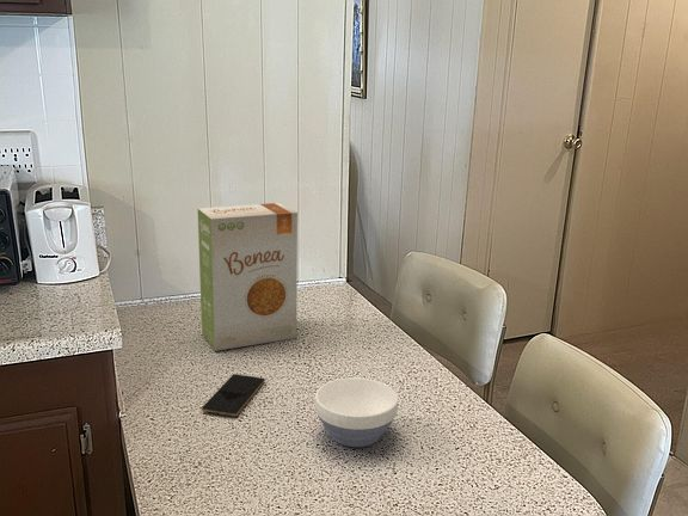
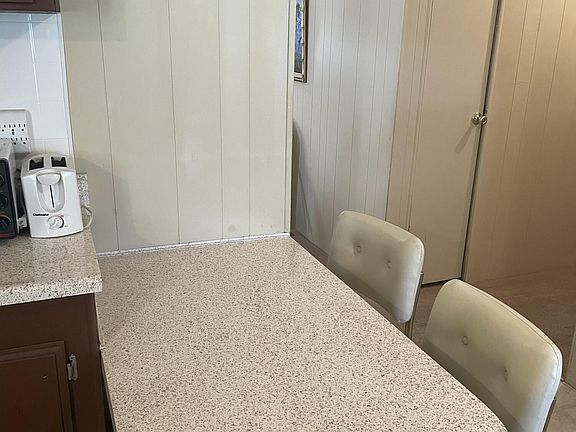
- food box [197,202,299,352]
- smartphone [201,373,265,417]
- bowl [314,376,399,448]
